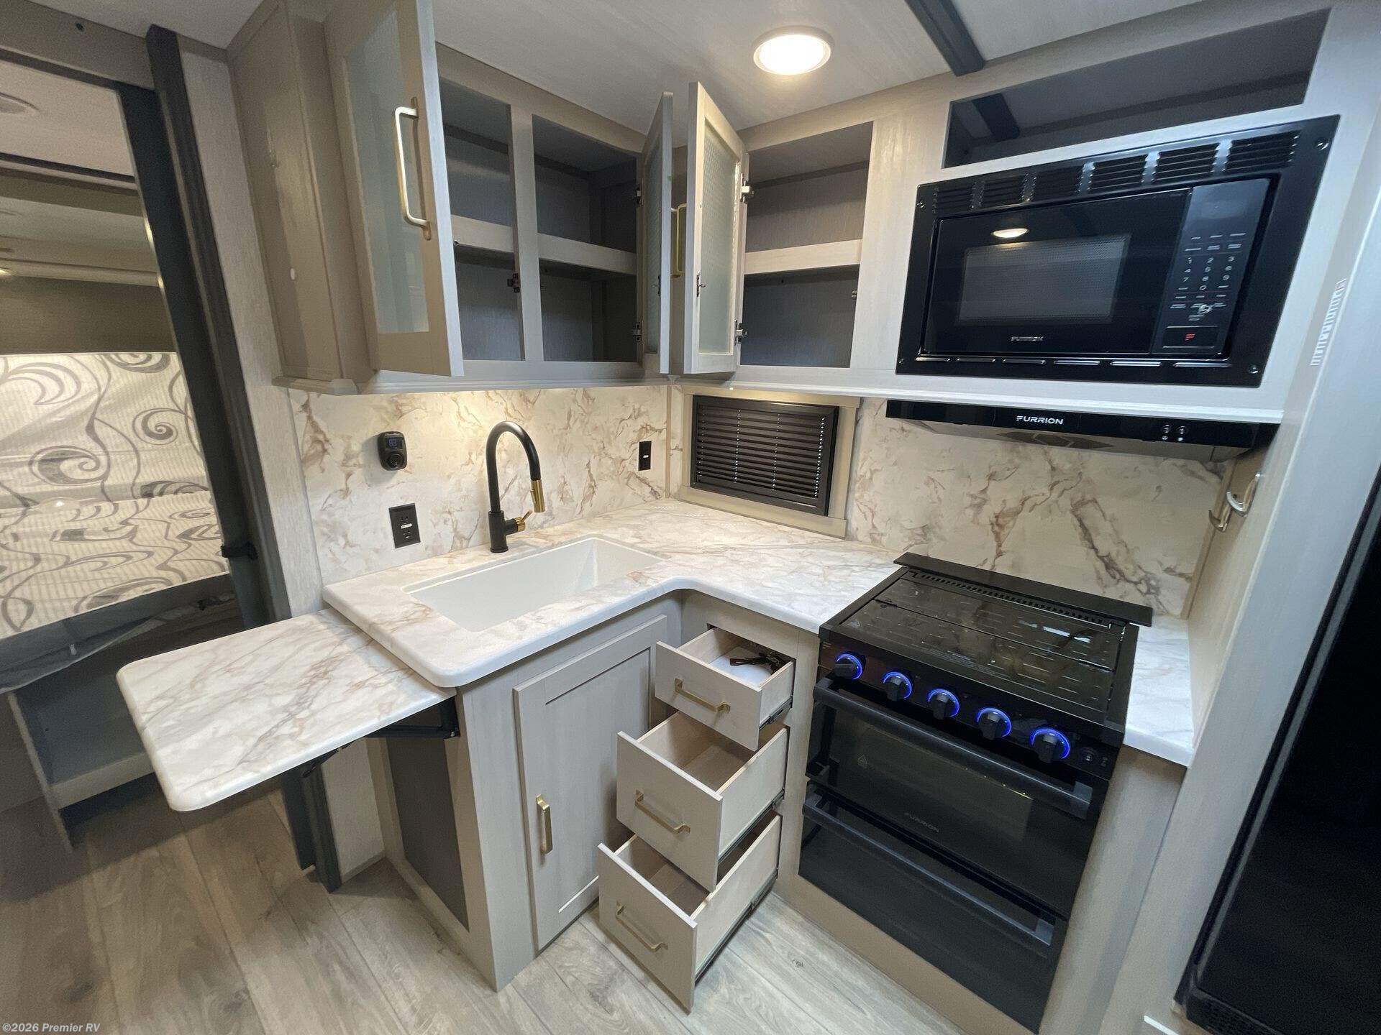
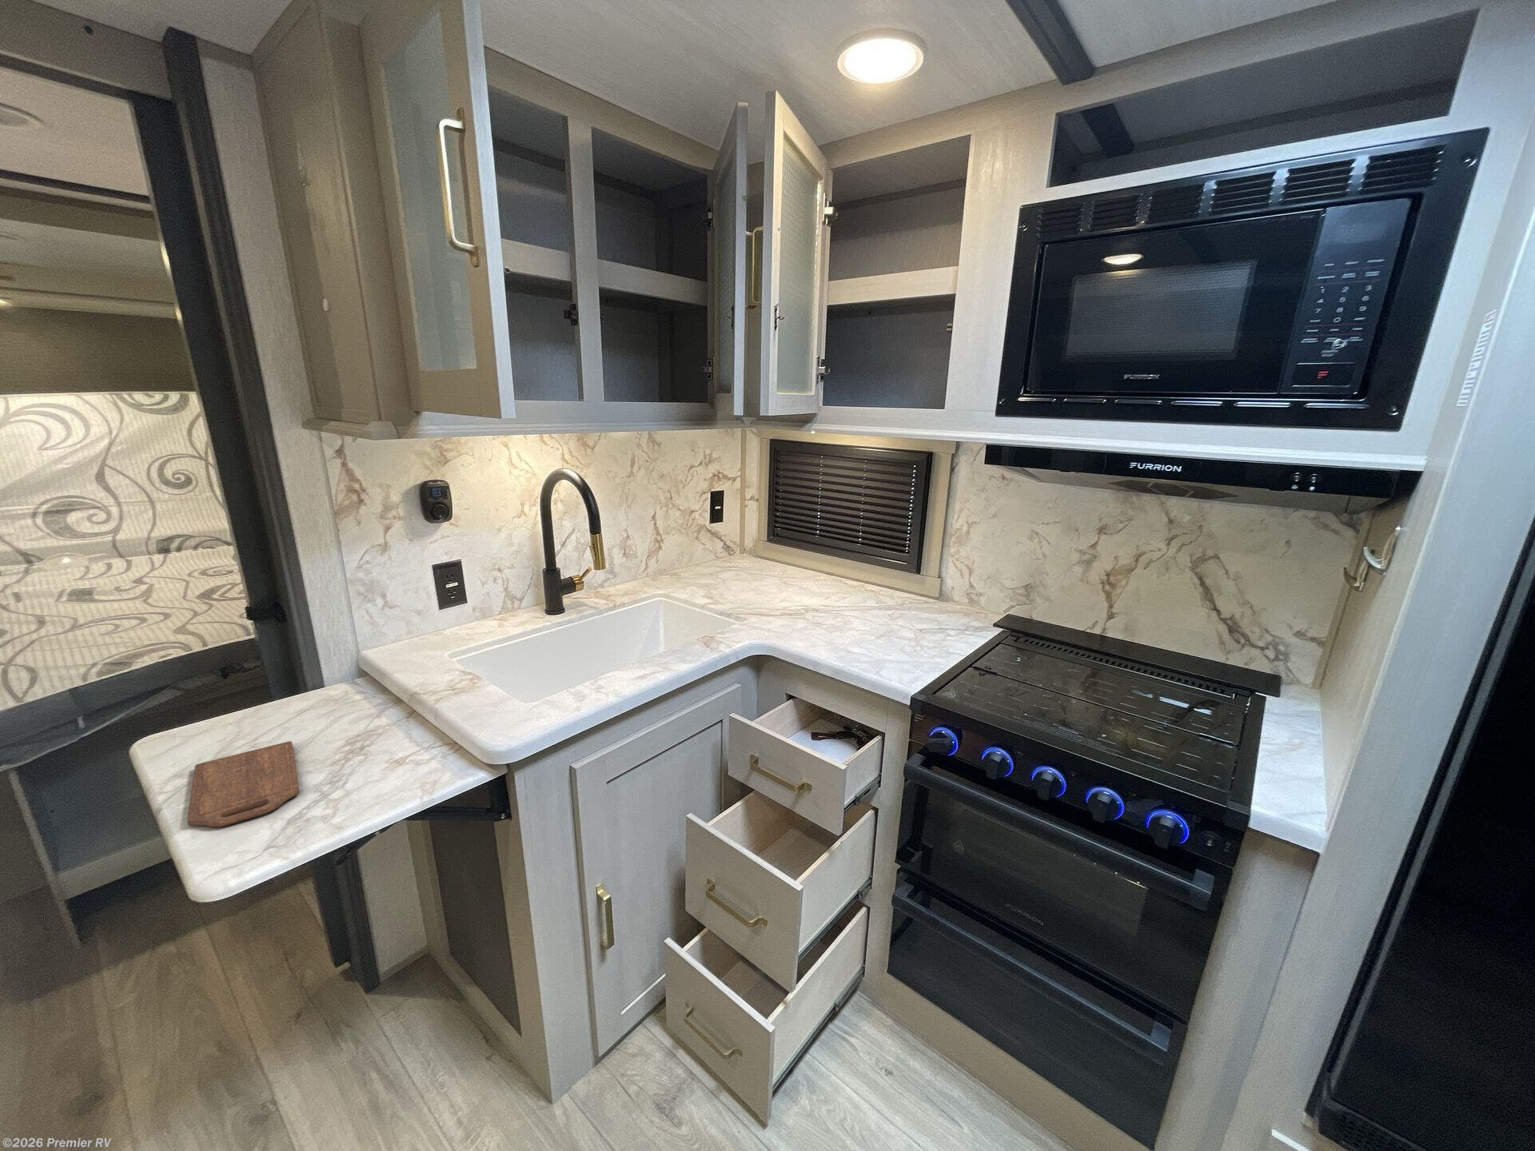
+ cutting board [186,740,300,828]
